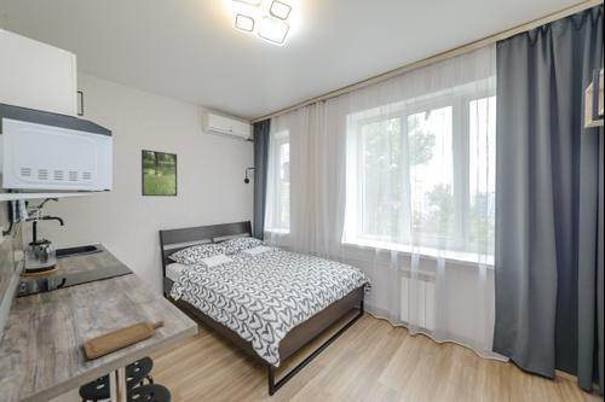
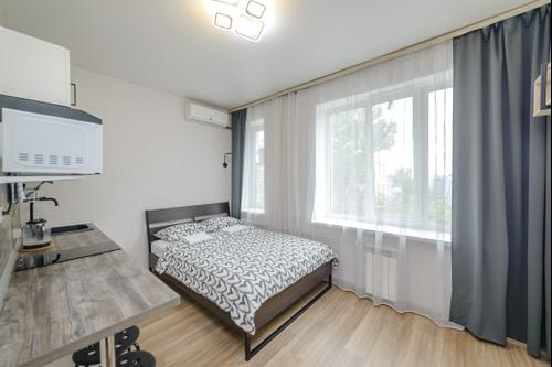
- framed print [140,148,178,197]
- chopping board [82,320,166,360]
